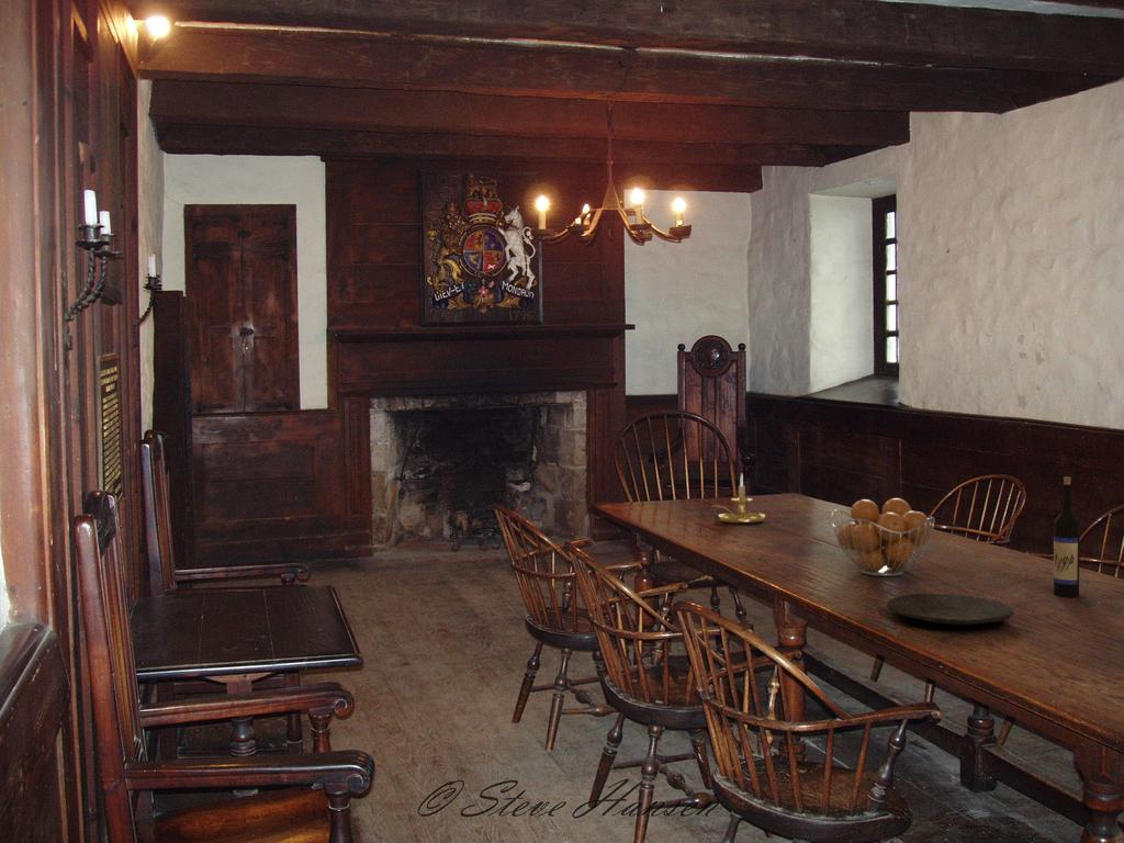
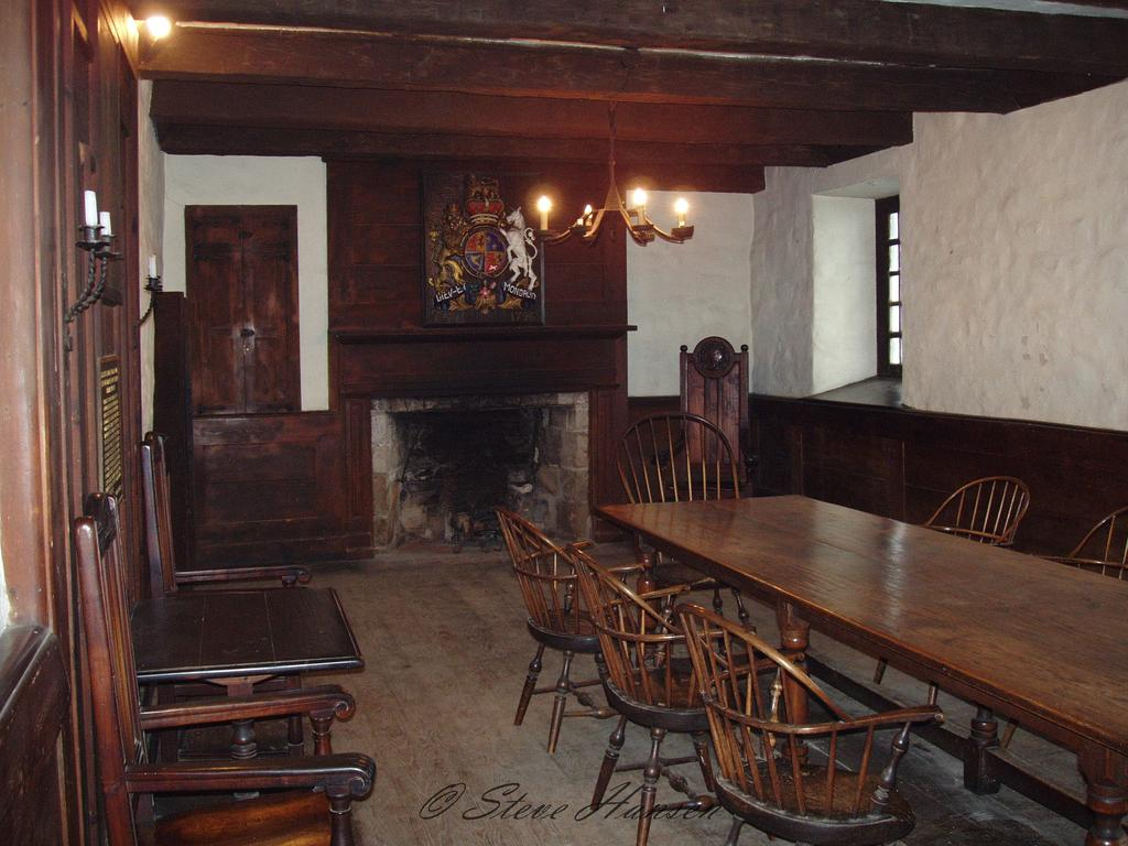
- plate [886,593,1015,626]
- fruit basket [830,497,936,577]
- candle holder [710,472,766,524]
- wine bottle [1053,475,1081,598]
